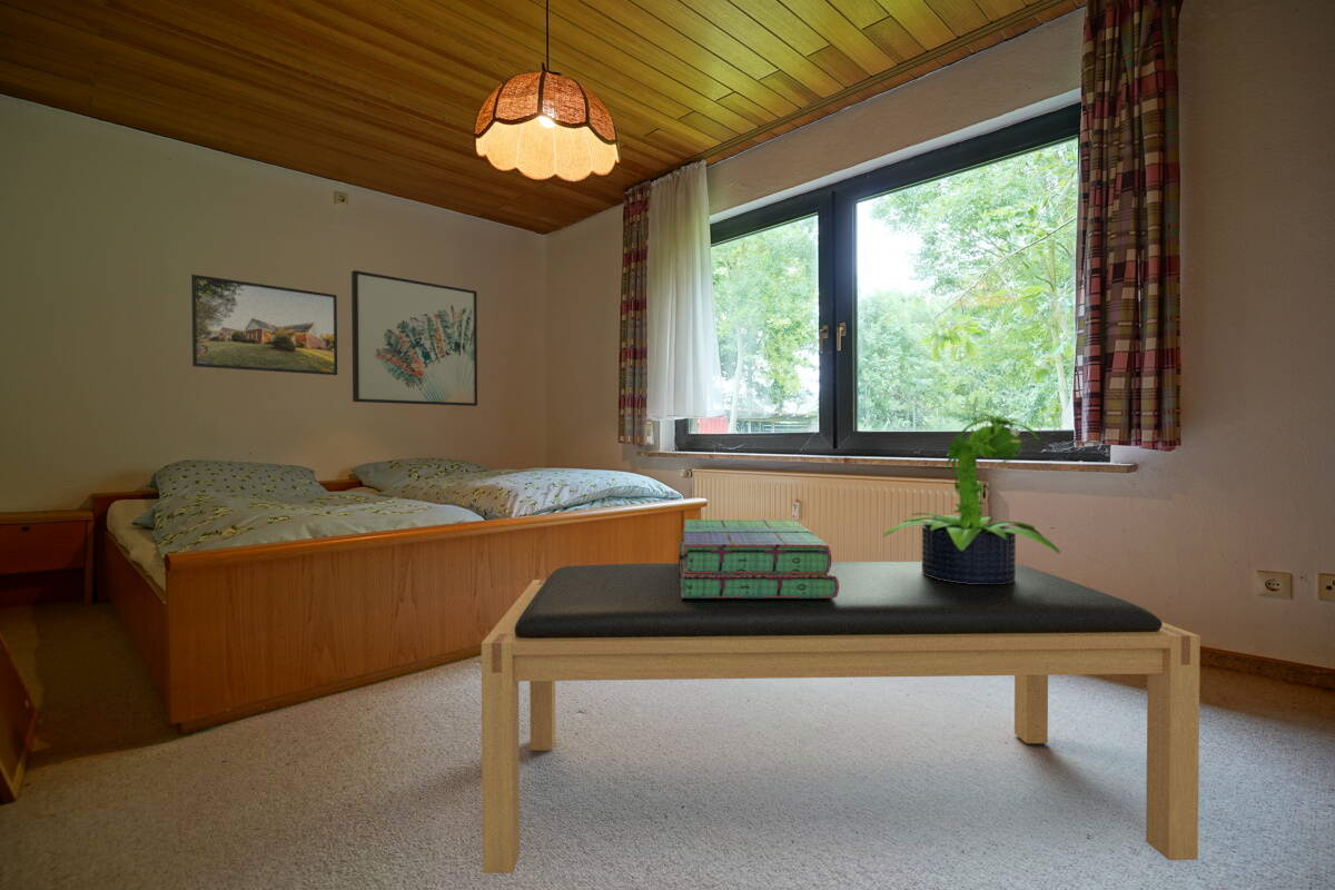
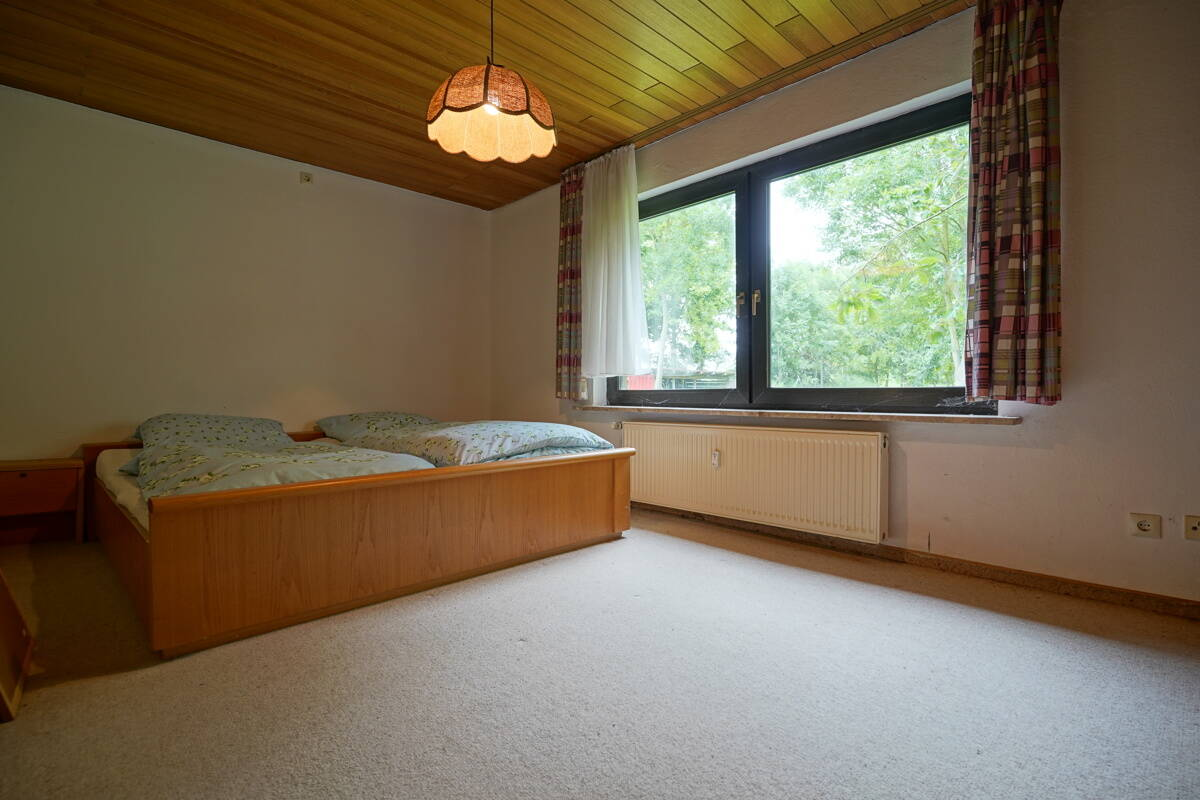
- wall art [350,269,478,407]
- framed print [190,274,338,376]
- stack of books [678,518,839,599]
- potted plant [882,413,1061,584]
- bench [481,561,1202,874]
